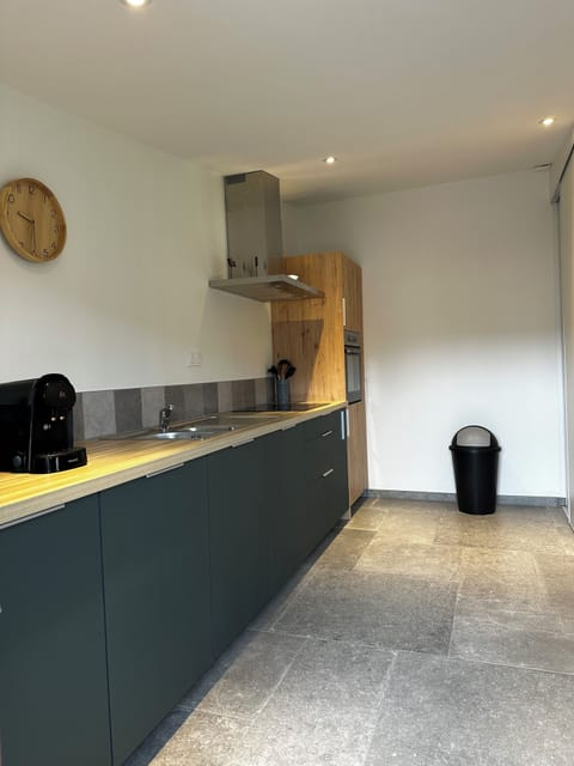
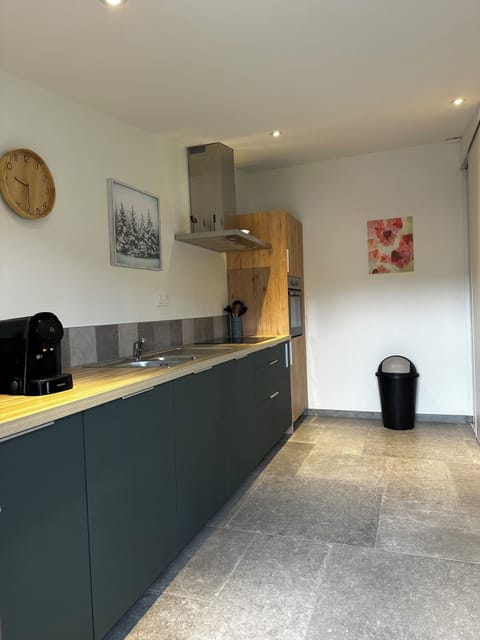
+ wall art [366,215,415,275]
+ wall art [105,177,164,272]
